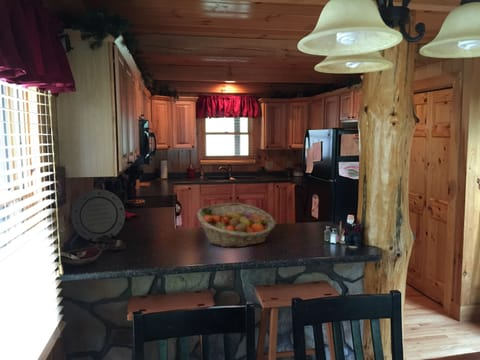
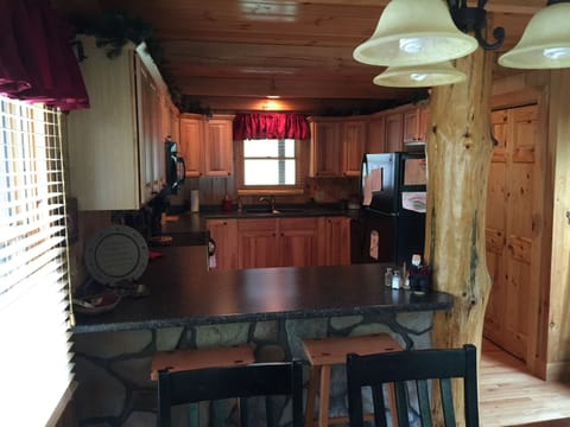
- fruit basket [196,202,276,248]
